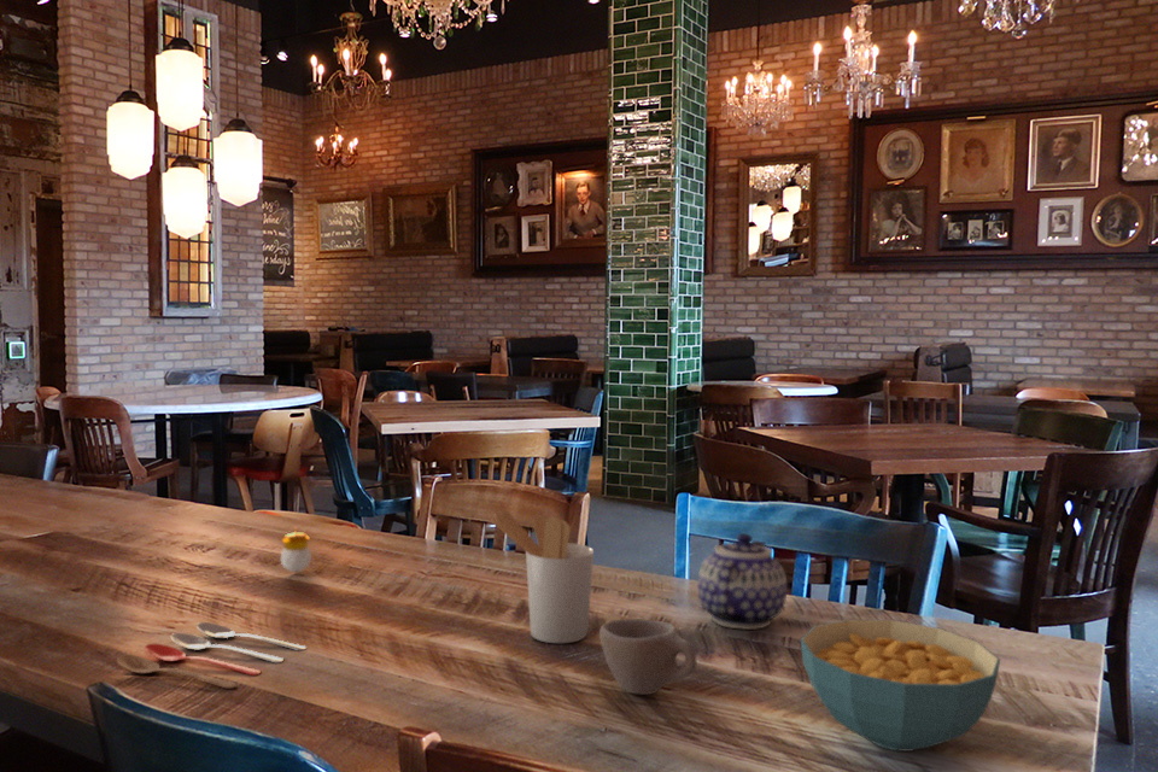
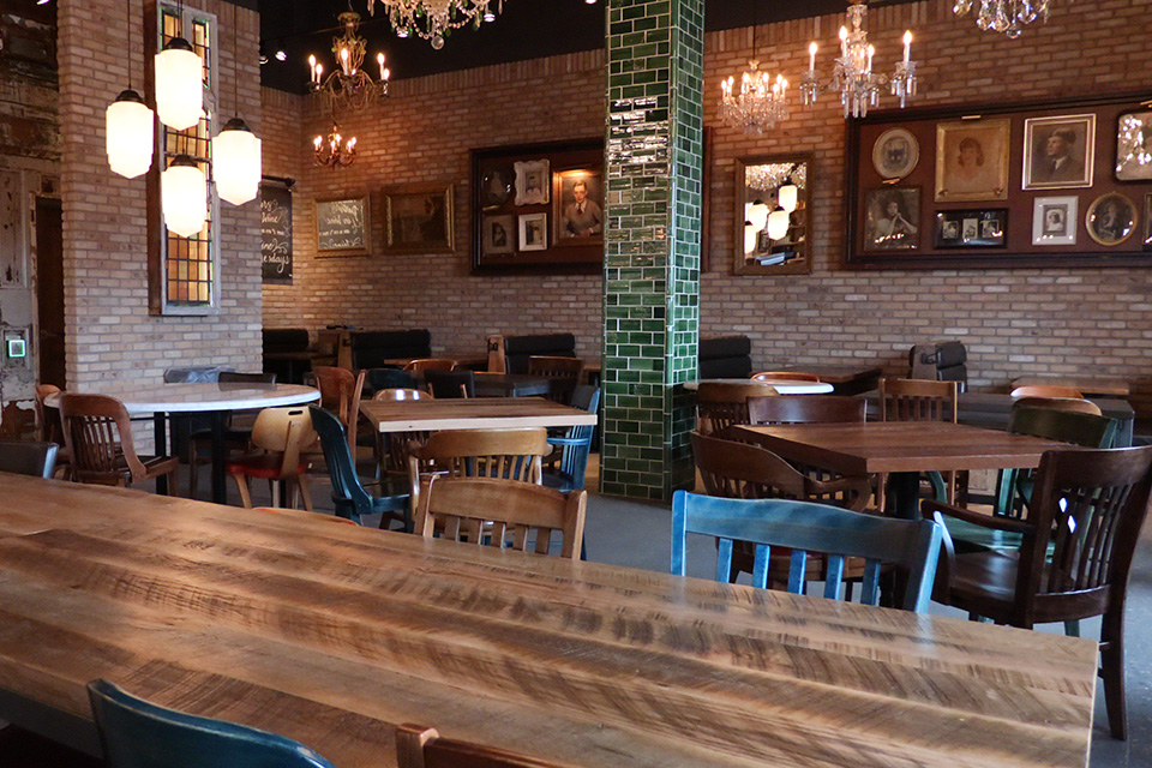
- cooking utensil [116,621,308,690]
- cereal bowl [800,619,1001,753]
- candle [279,526,312,573]
- cup [598,618,698,696]
- utensil holder [490,509,595,644]
- teapot [696,532,788,631]
